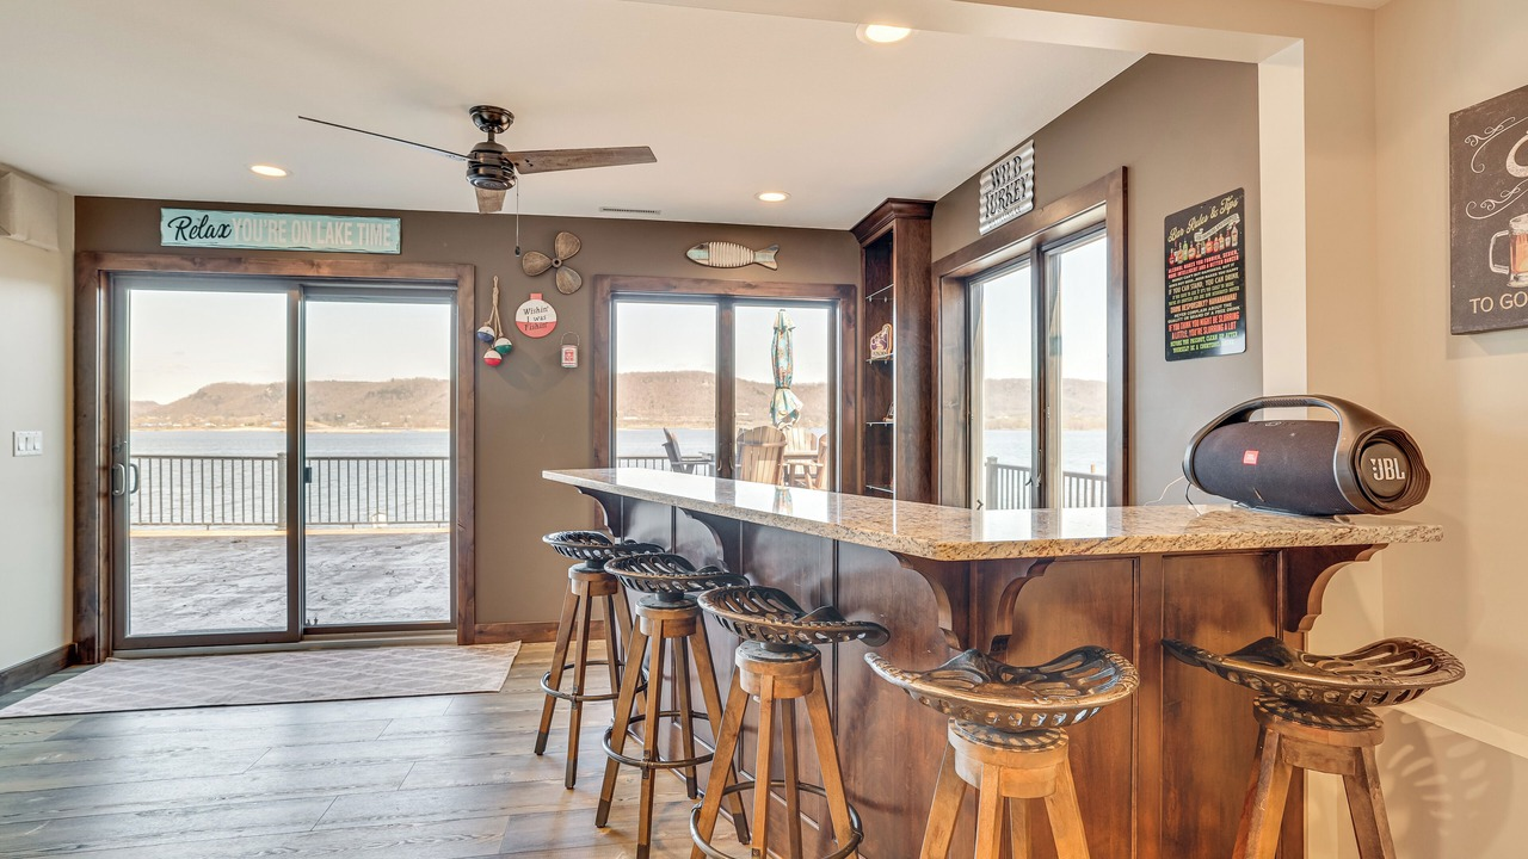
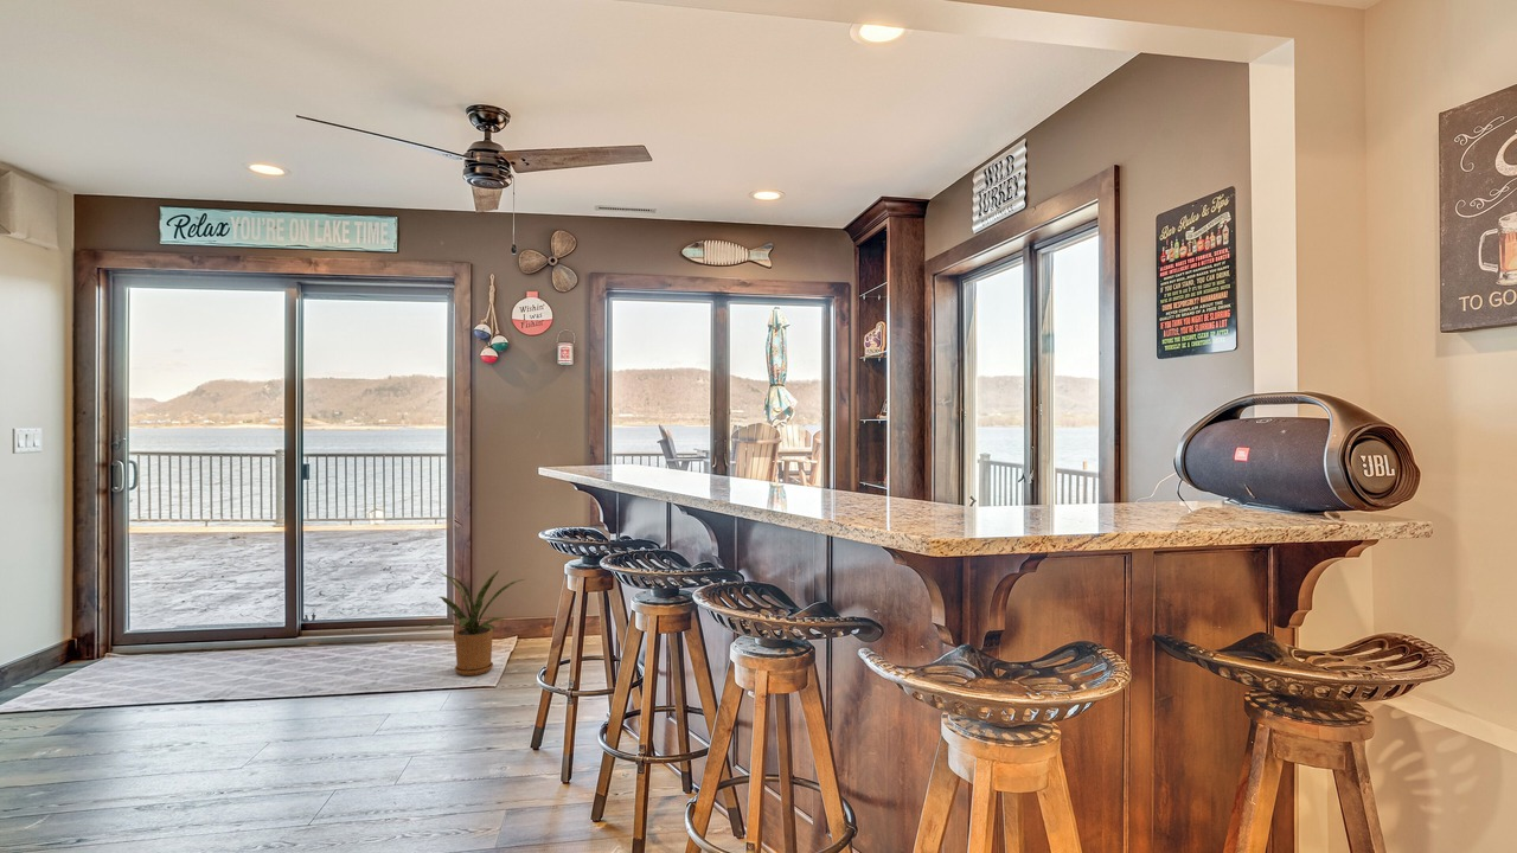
+ house plant [424,570,525,676]
